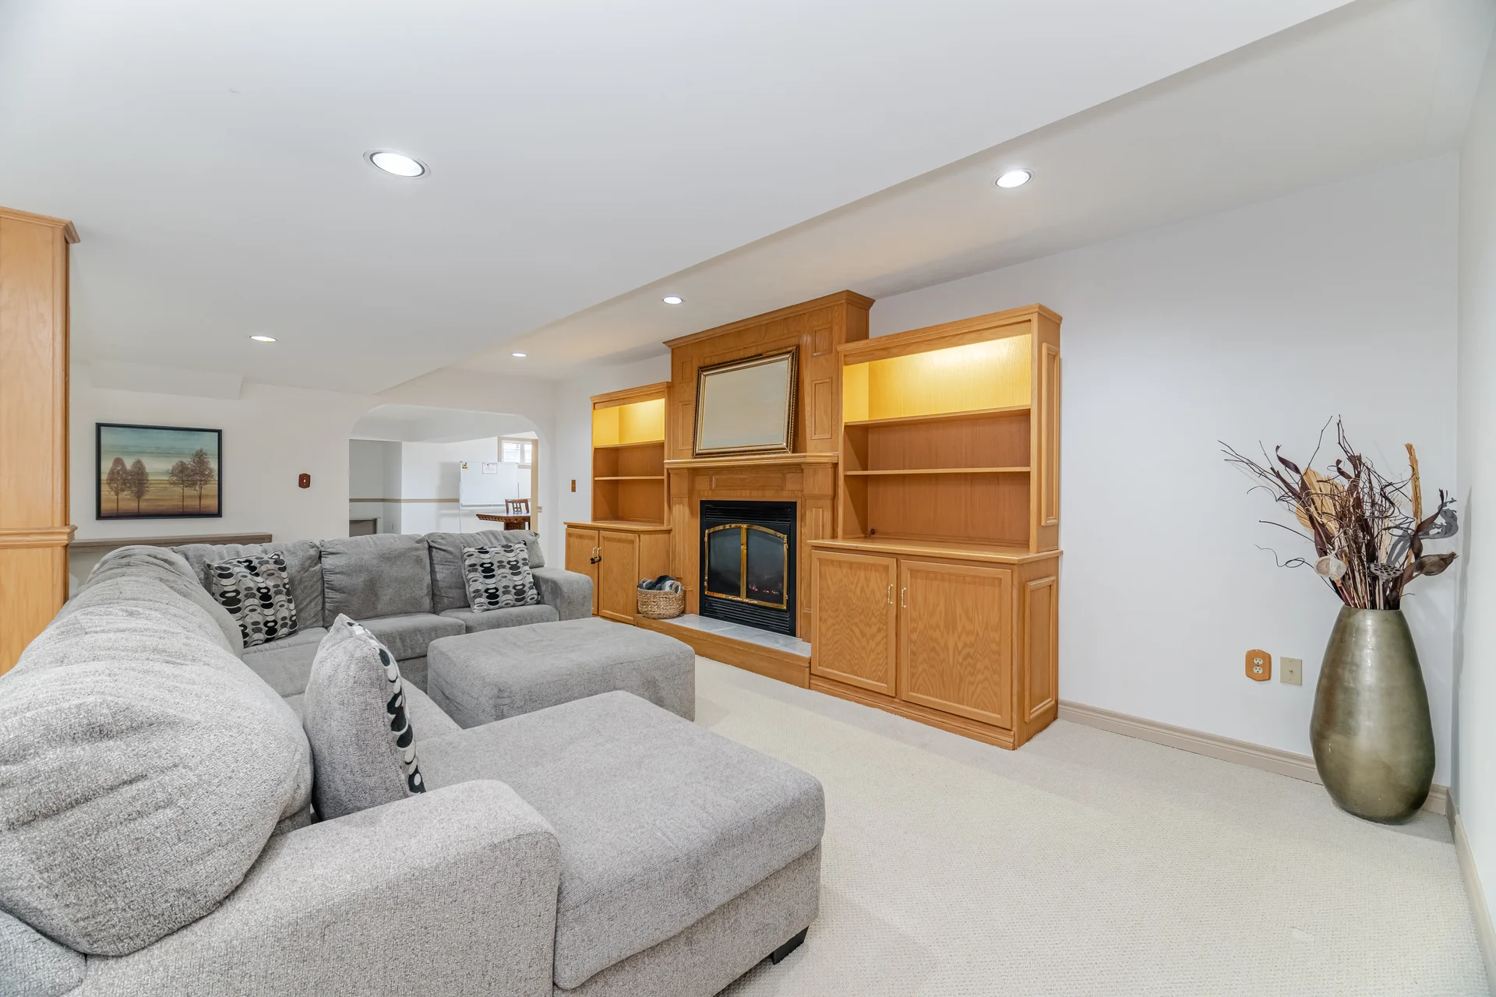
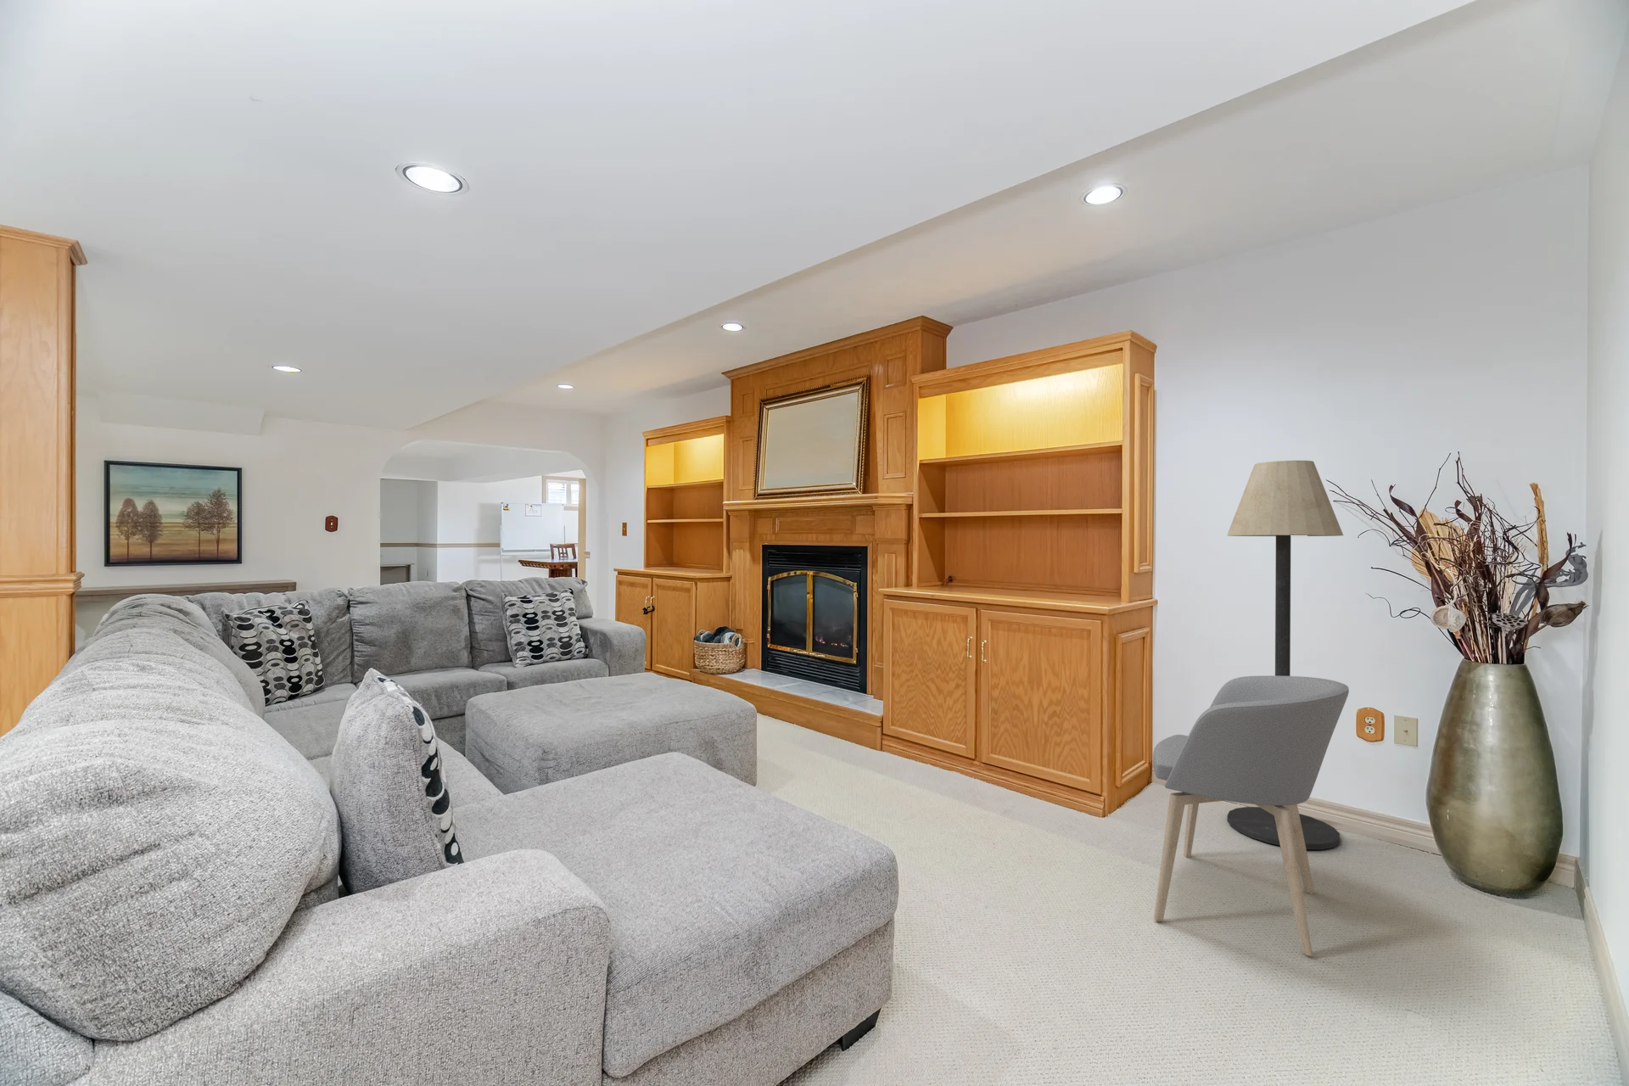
+ armchair [1153,675,1350,958]
+ floor lamp [1227,459,1344,850]
